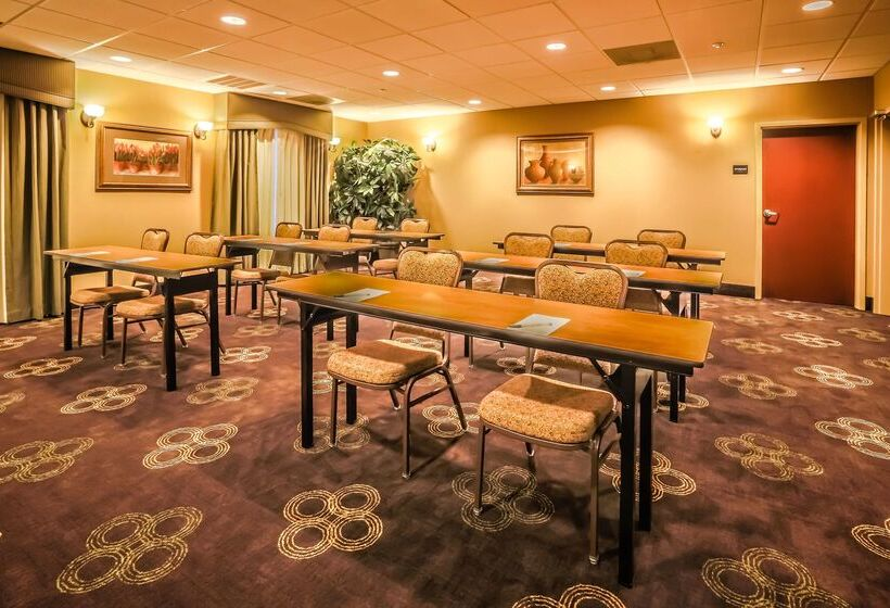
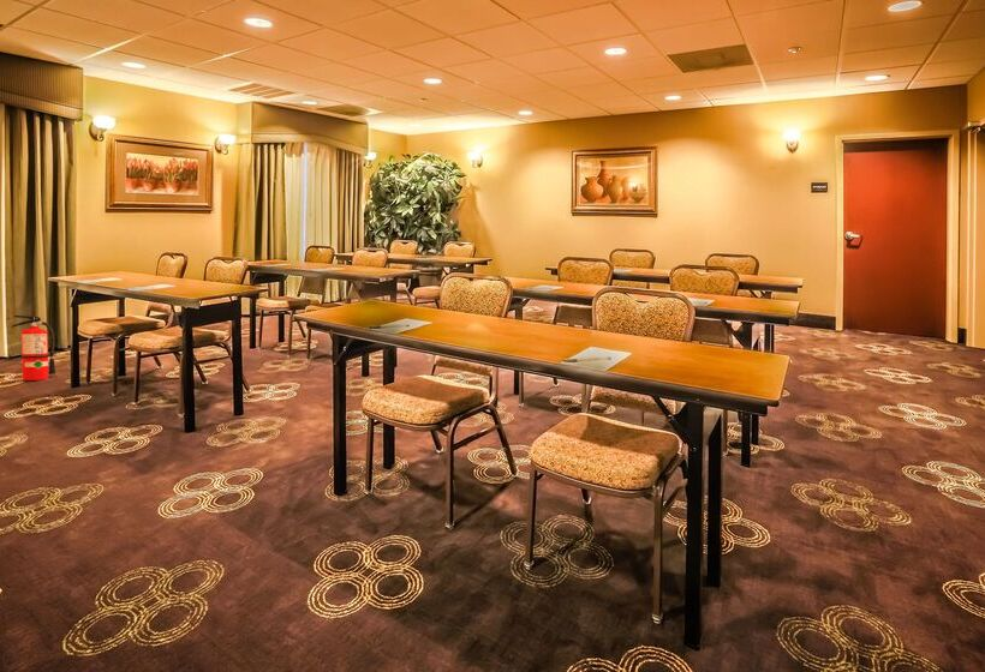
+ fire extinguisher [11,314,56,382]
